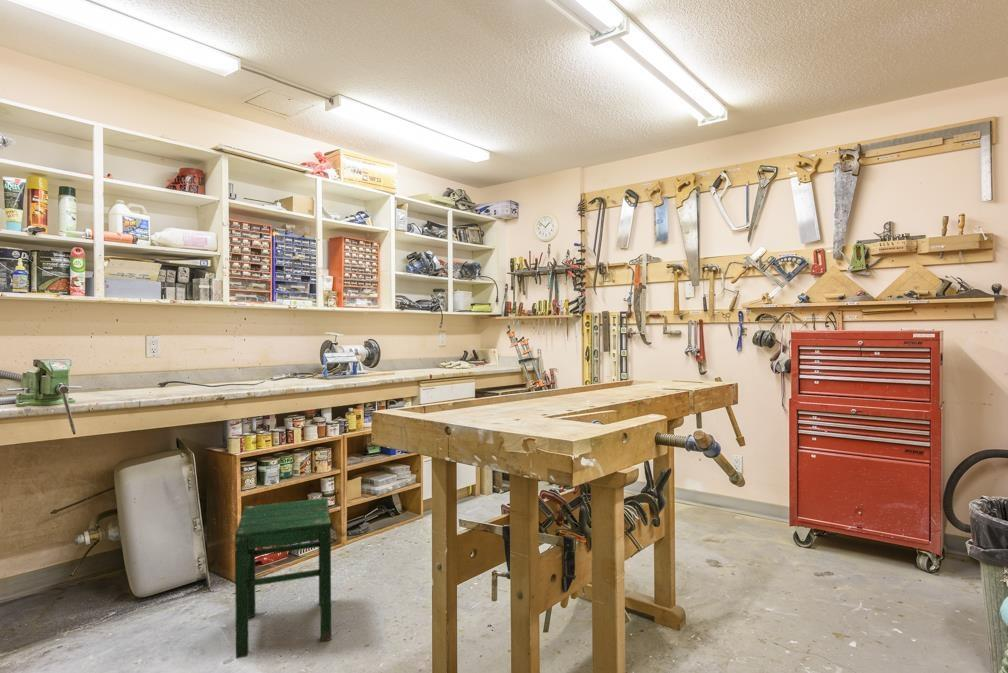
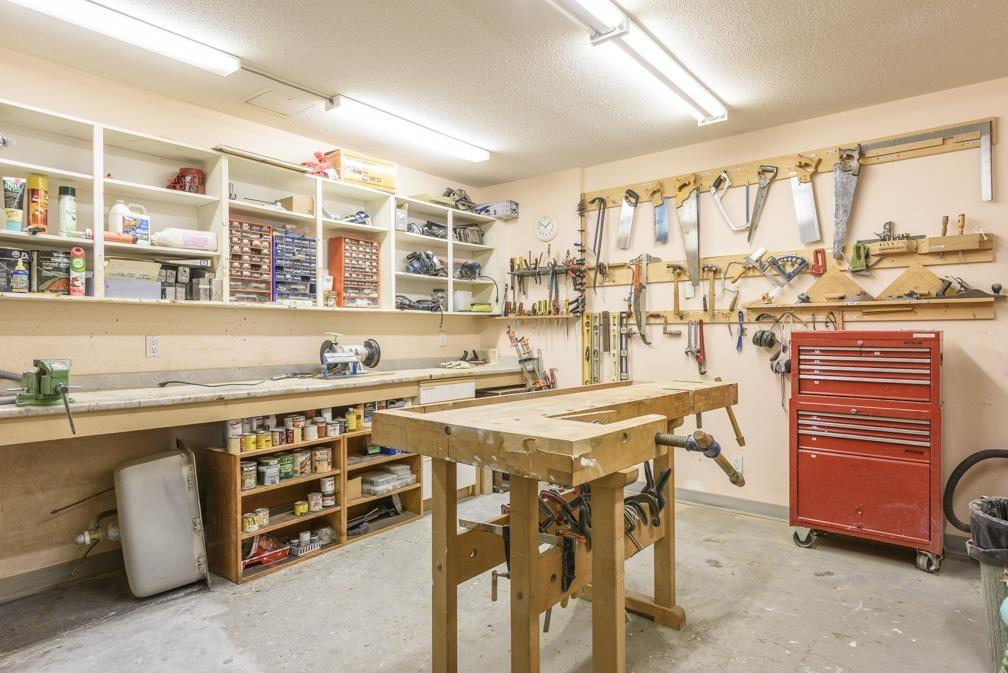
- stool [234,497,332,660]
